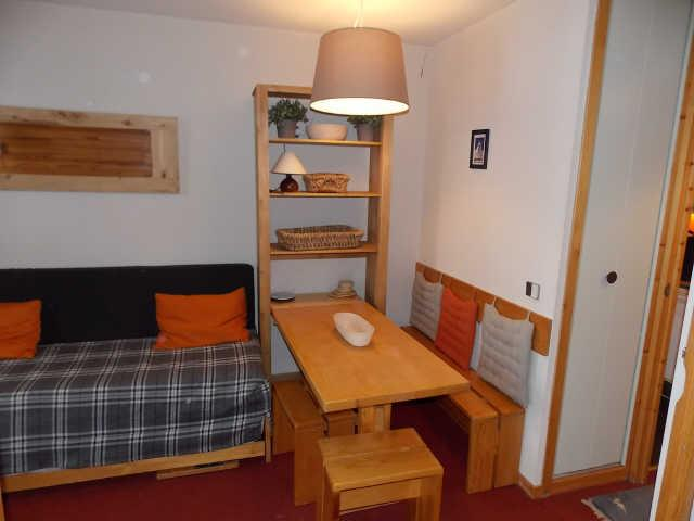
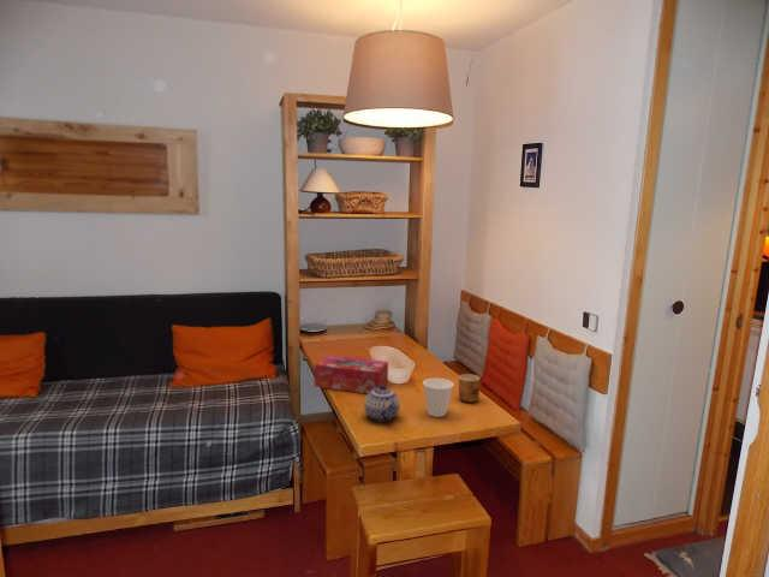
+ cup [422,377,455,418]
+ teapot [363,382,401,423]
+ tissue box [314,353,389,394]
+ cup [457,373,482,403]
